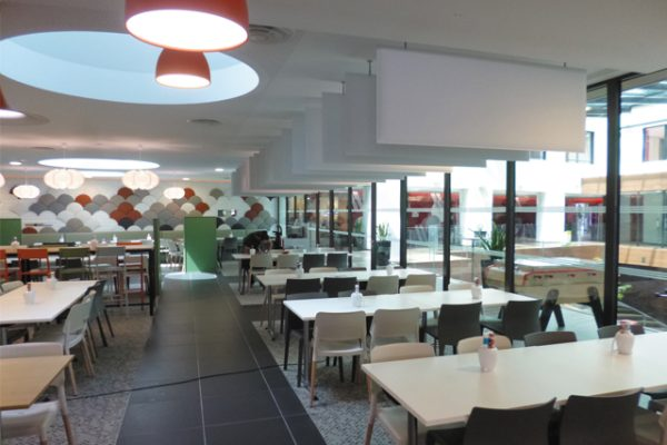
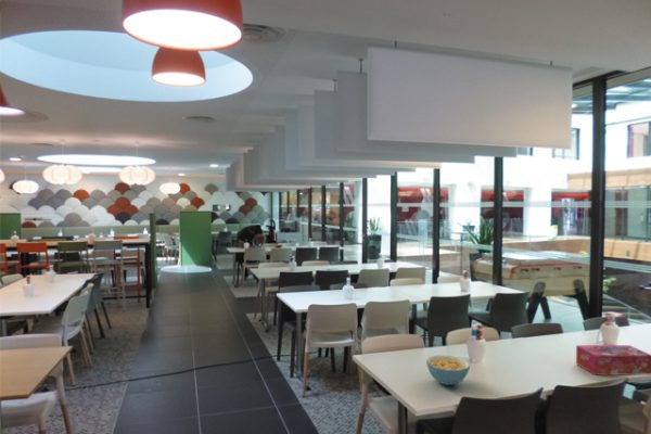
+ tissue box [575,344,651,376]
+ cereal bowl [425,355,471,386]
